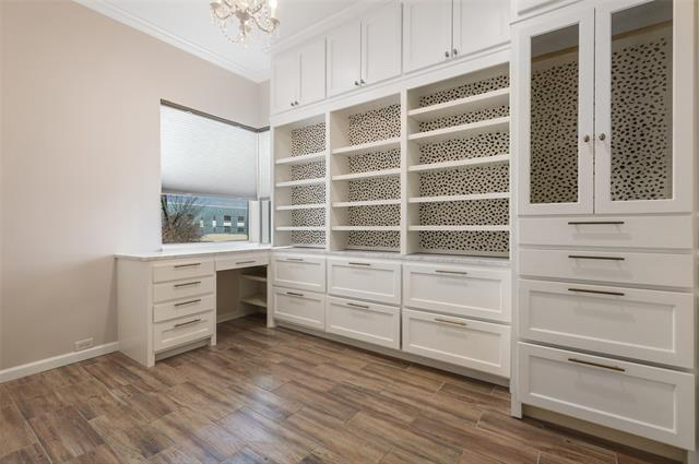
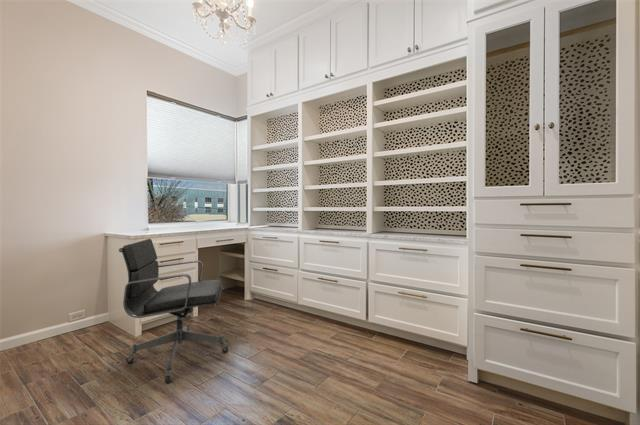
+ office chair [118,238,229,384]
